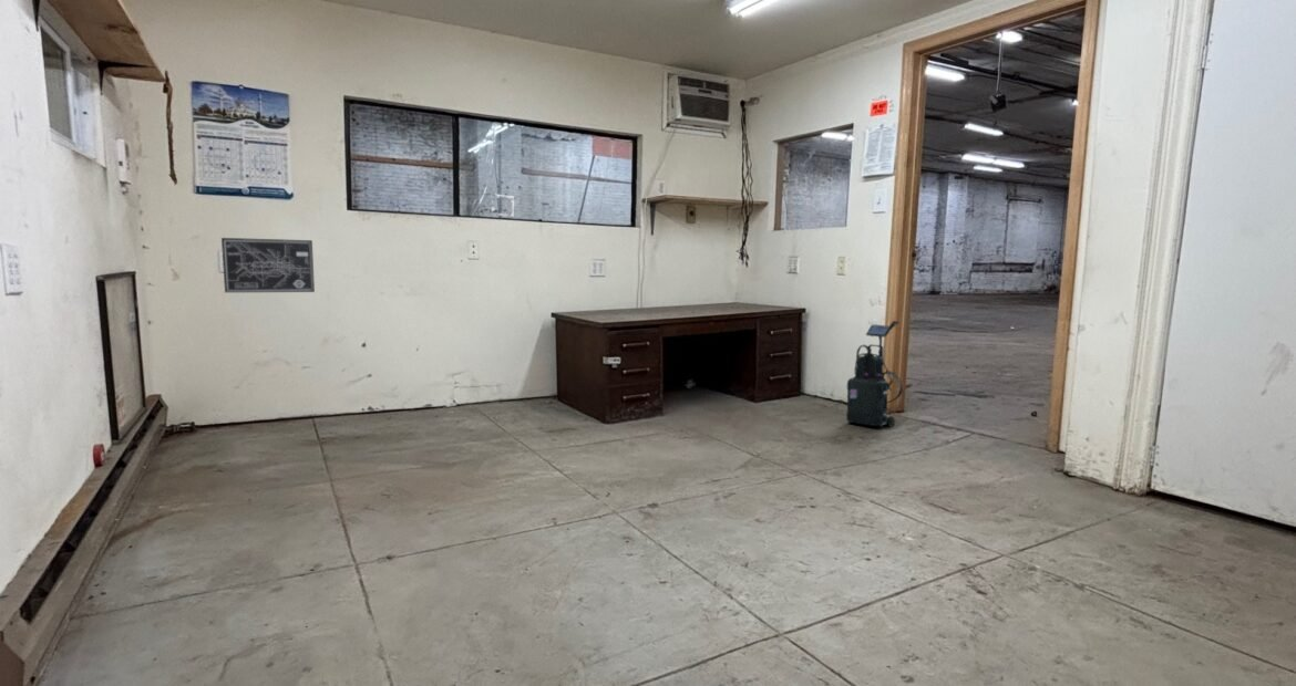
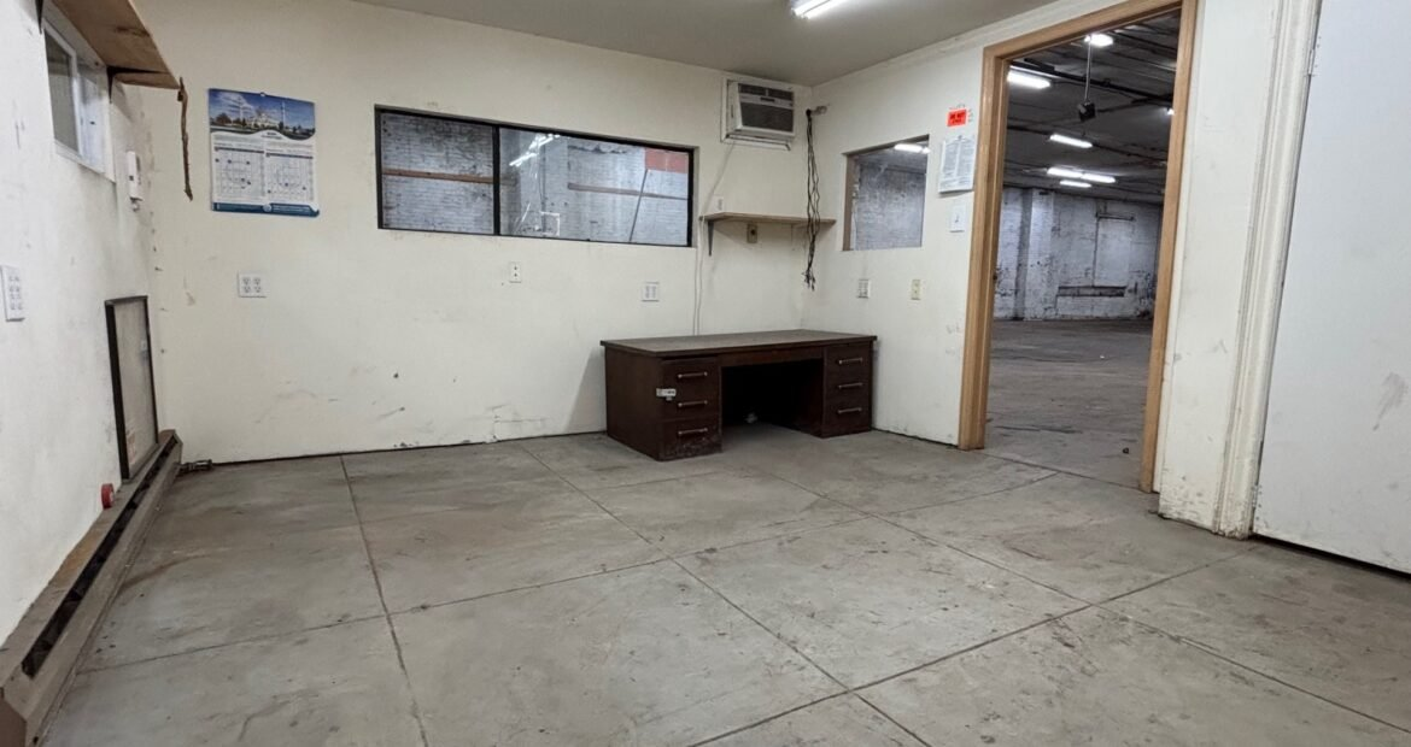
- vacuum cleaner [845,320,904,428]
- wall art [220,237,316,293]
